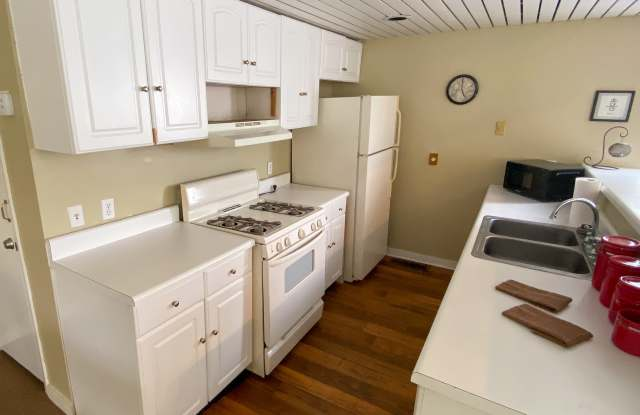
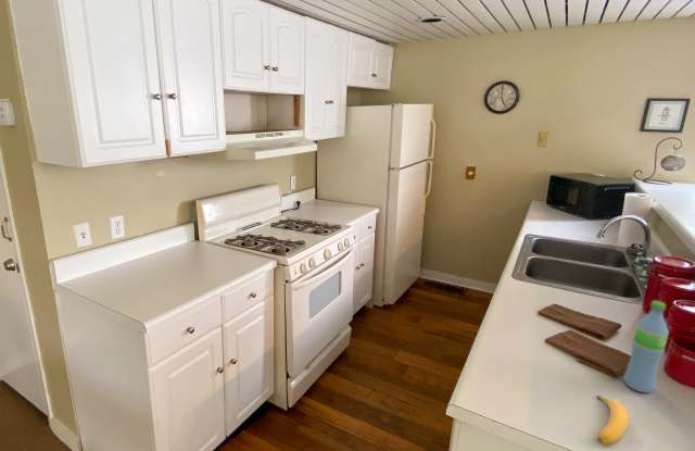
+ water bottle [622,300,670,394]
+ banana [596,394,630,446]
